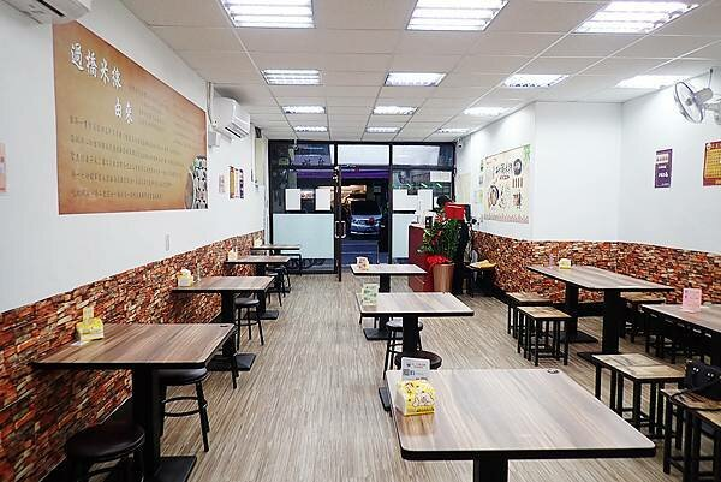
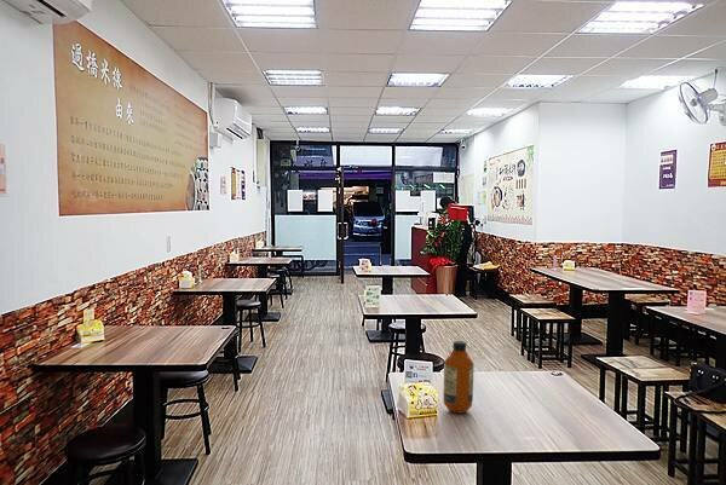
+ bottle [443,340,474,415]
